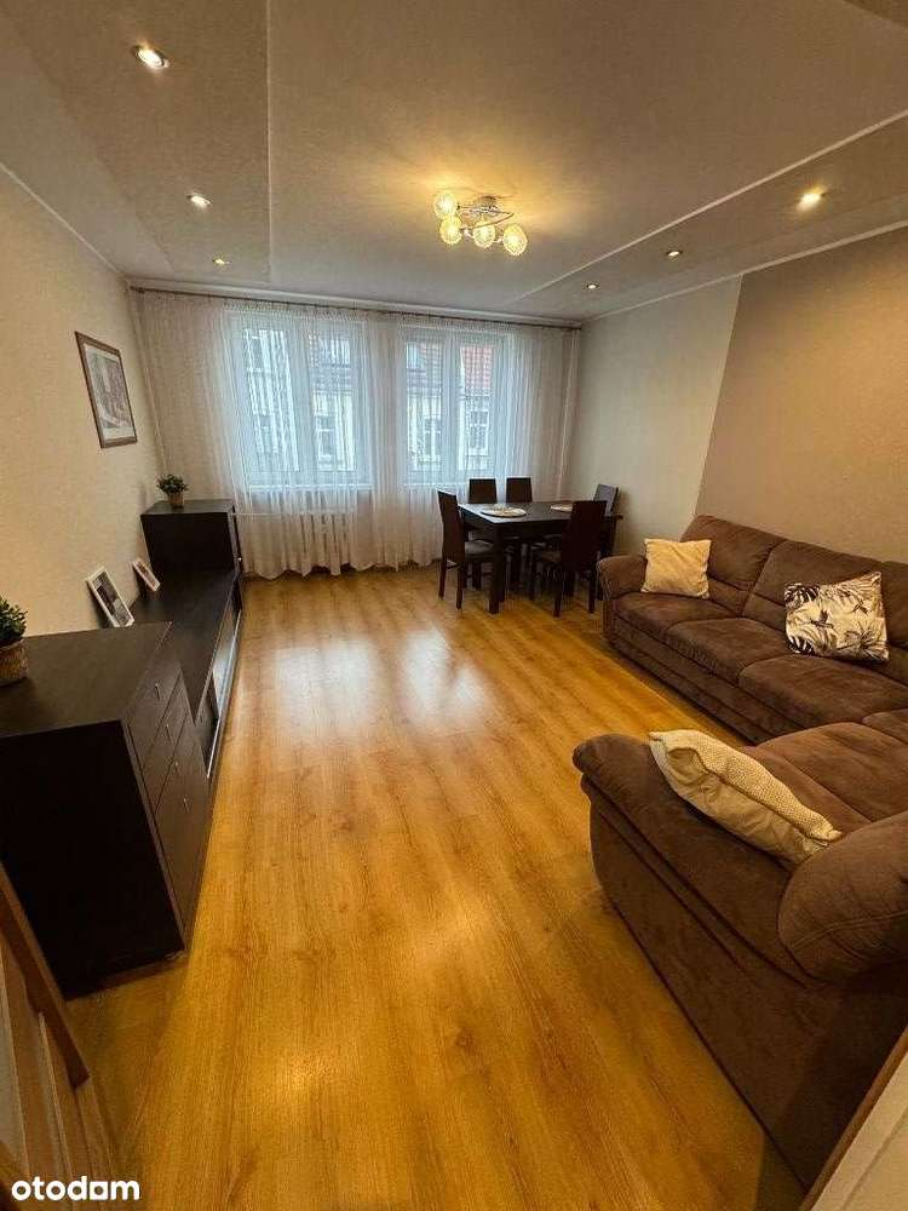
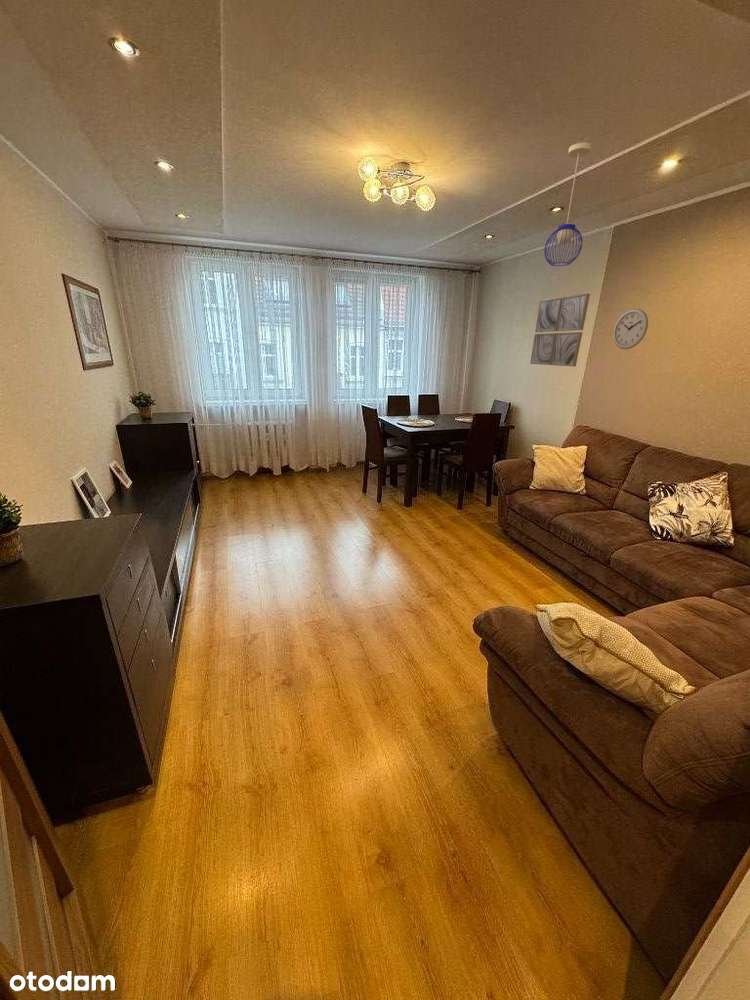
+ wall clock [612,308,649,350]
+ pendant light [544,141,592,267]
+ wall art [529,293,591,367]
